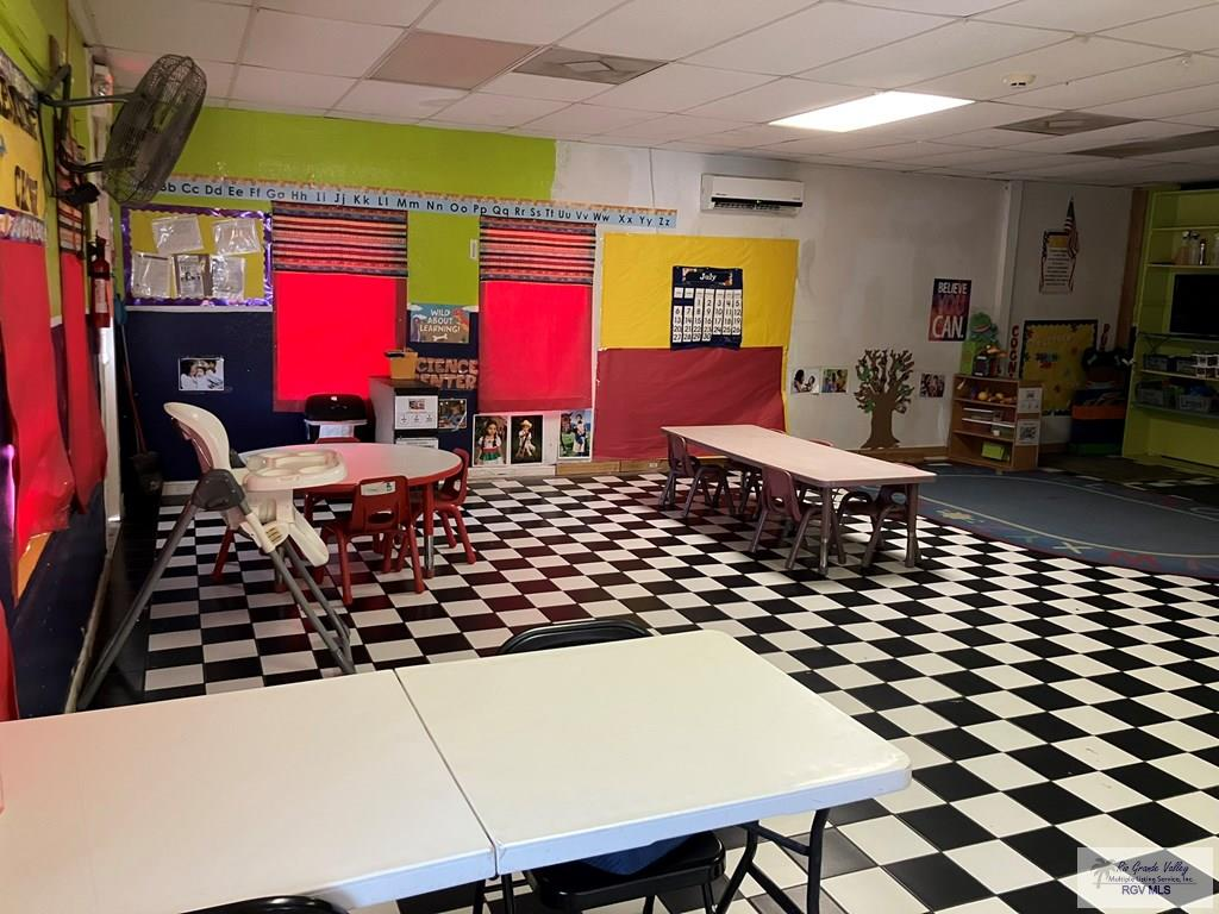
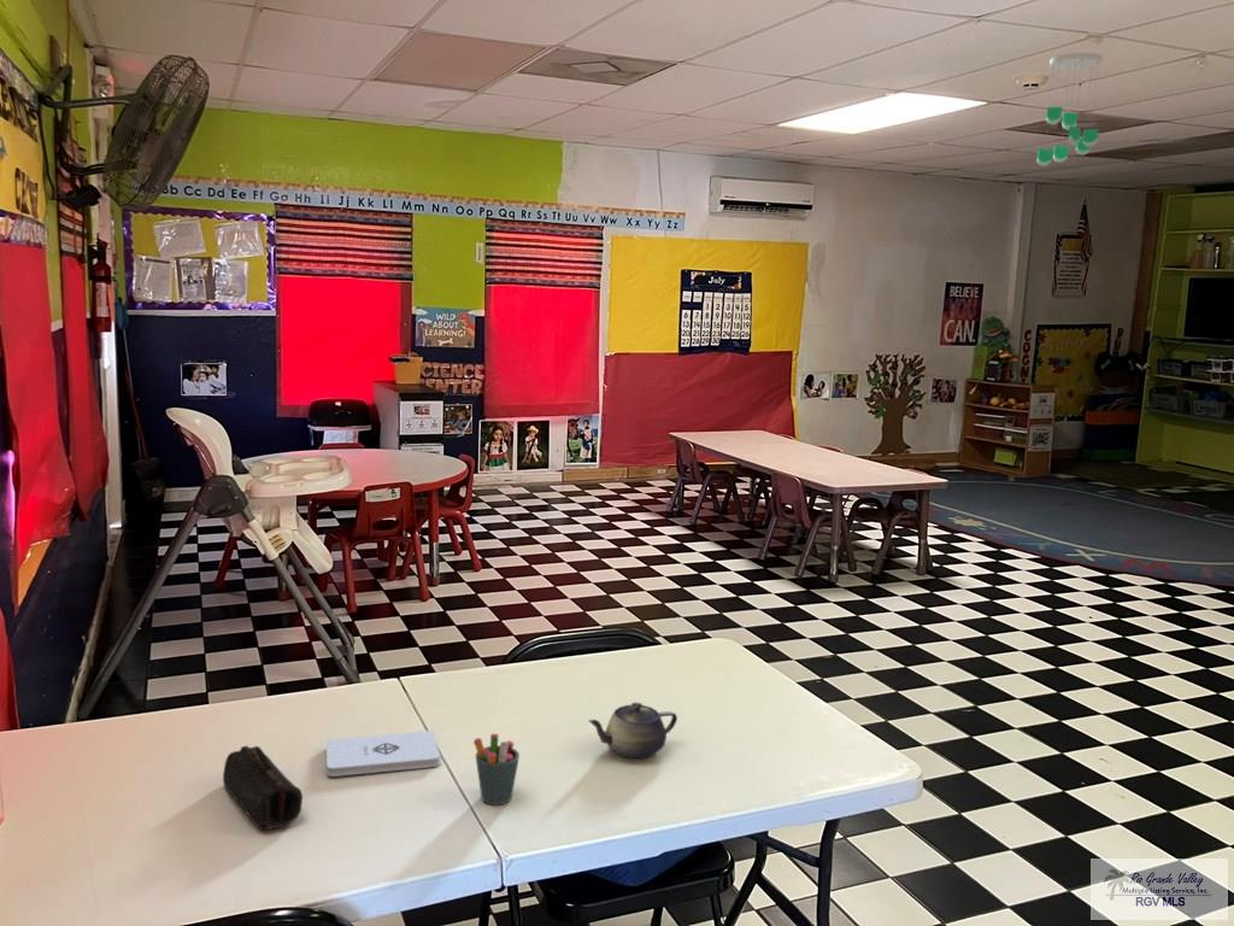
+ ceiling mobile [1035,52,1104,168]
+ pen holder [472,733,521,805]
+ pencil case [222,745,304,831]
+ notepad [325,729,441,778]
+ teapot [587,701,678,760]
